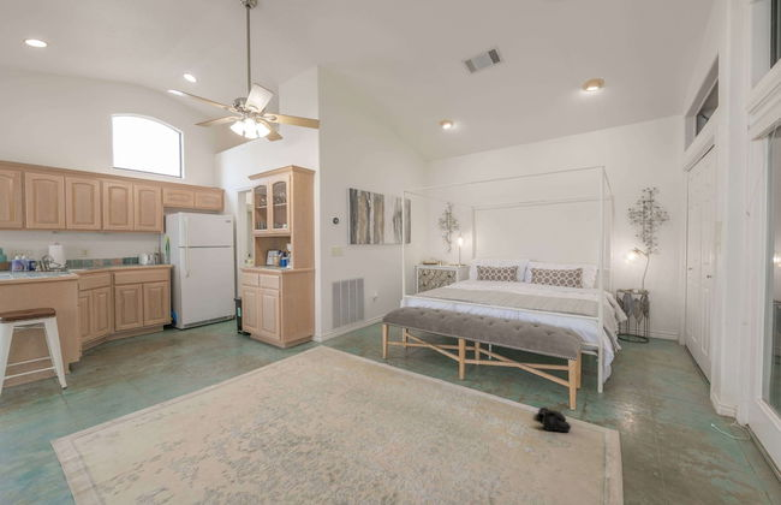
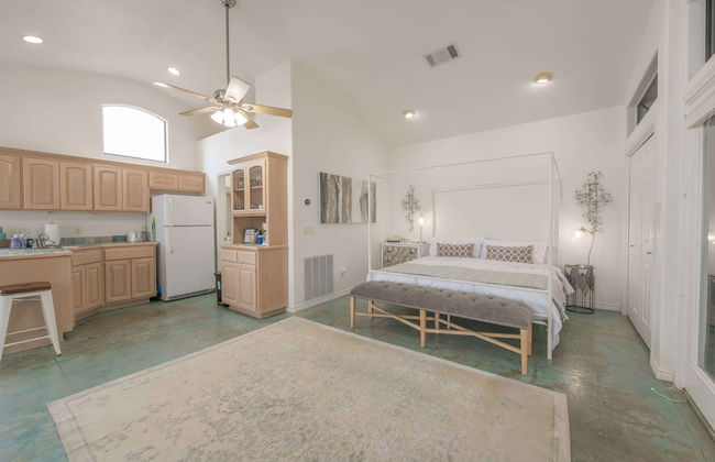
- boots [535,406,572,433]
